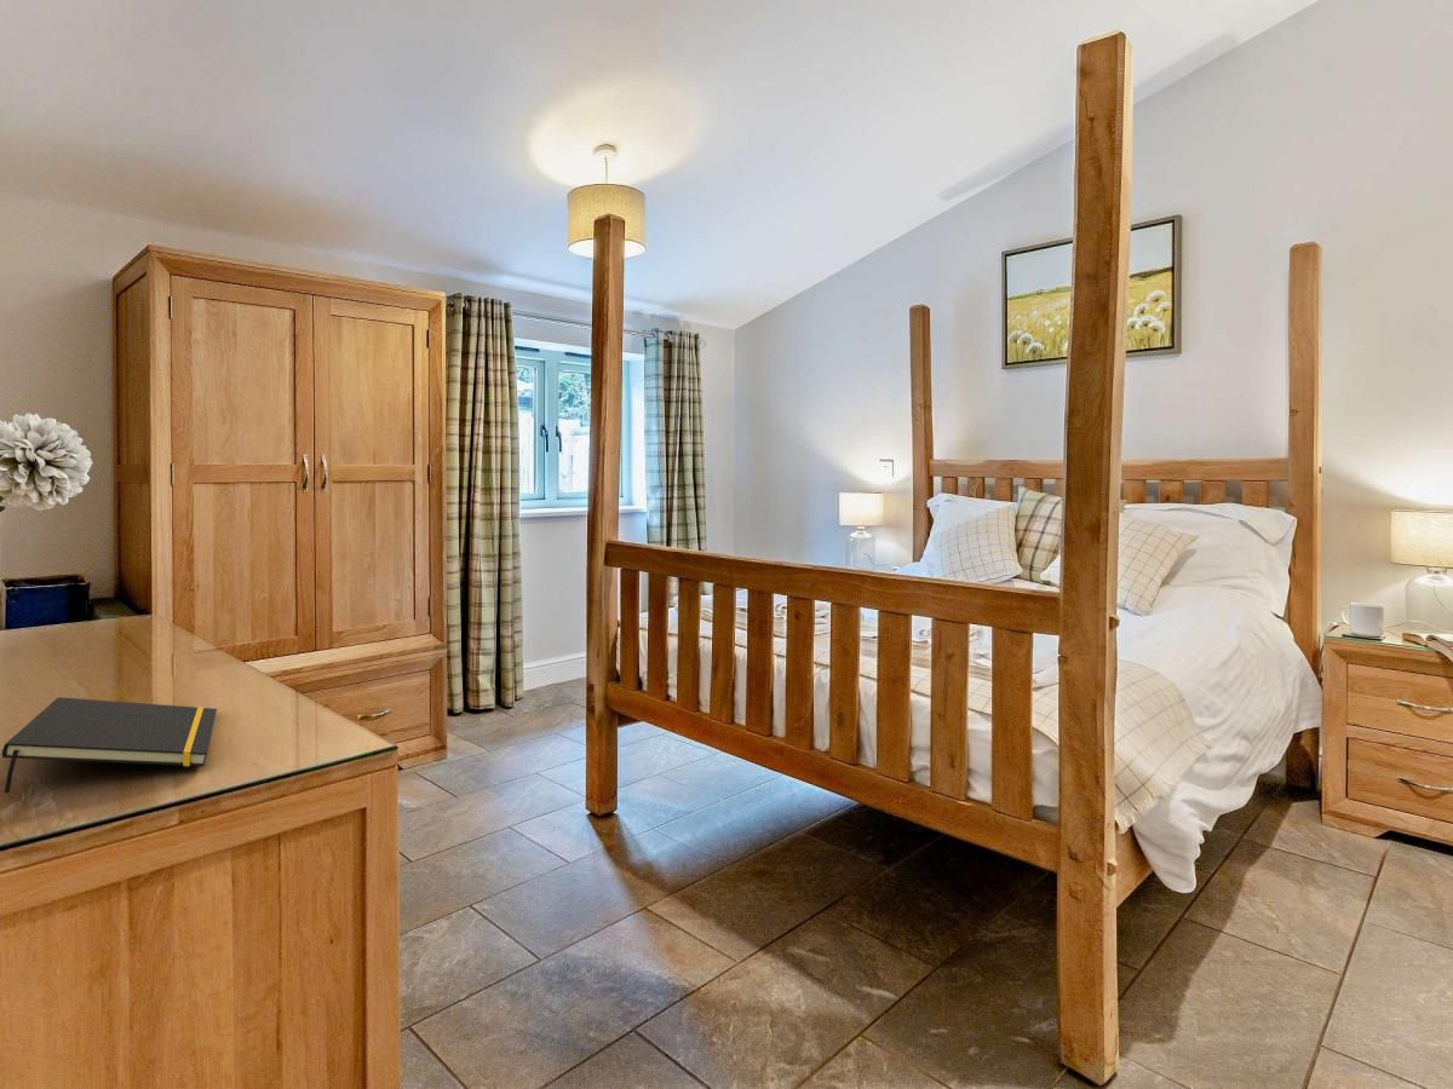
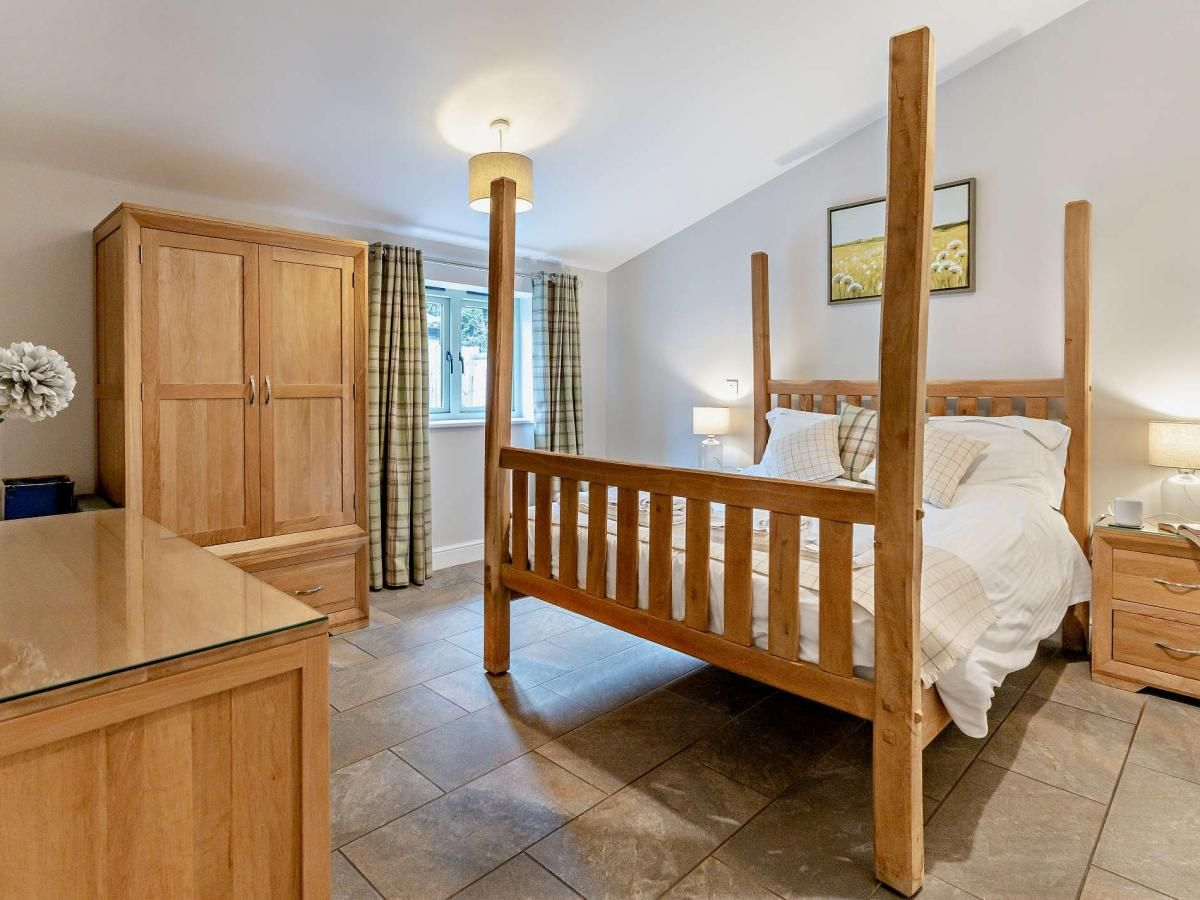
- notepad [1,696,218,794]
